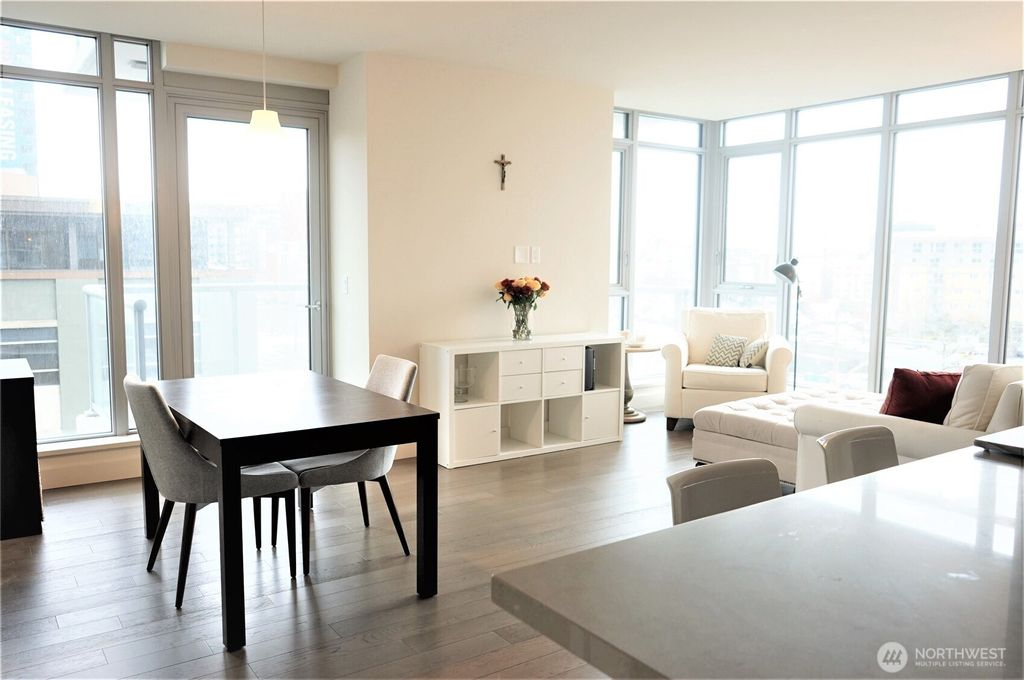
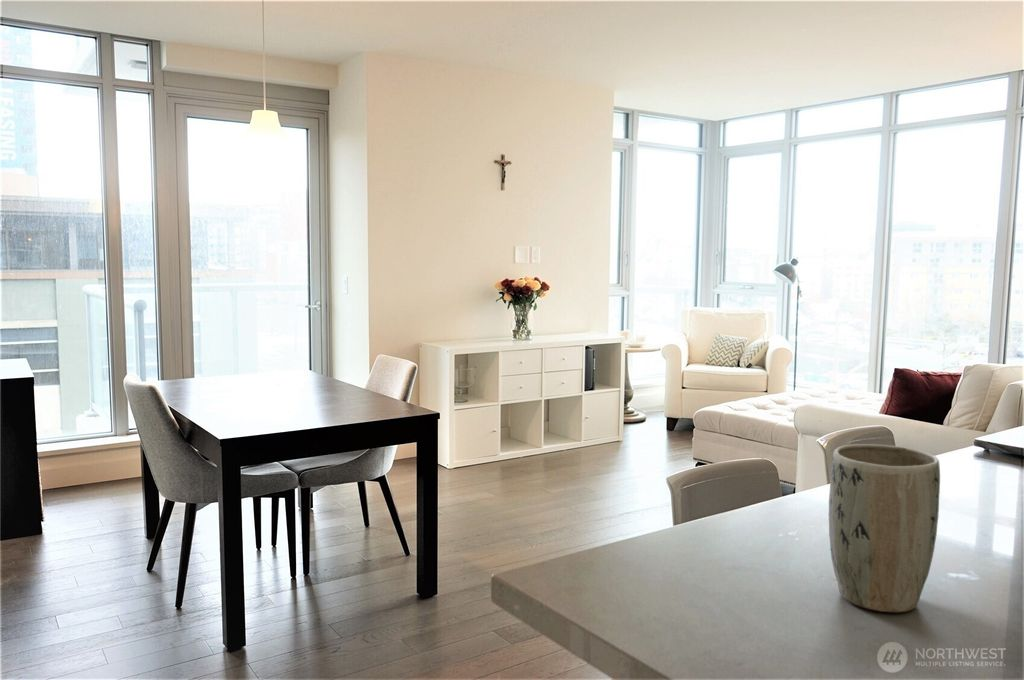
+ plant pot [827,443,941,613]
